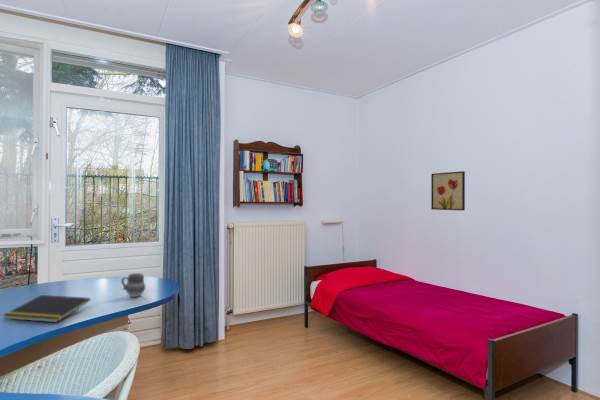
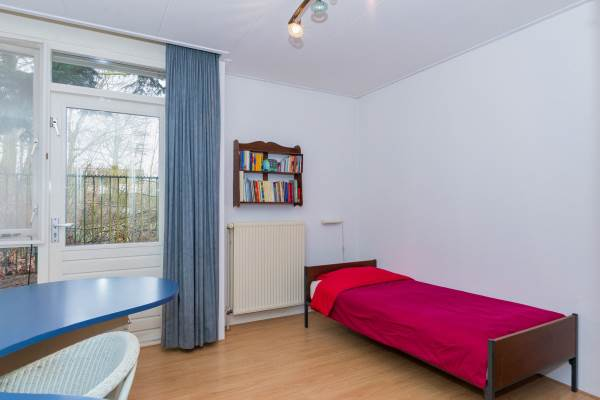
- wall art [430,170,466,211]
- notepad [2,294,91,323]
- cup [120,272,146,298]
